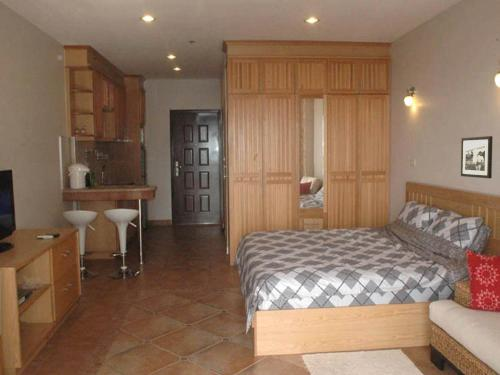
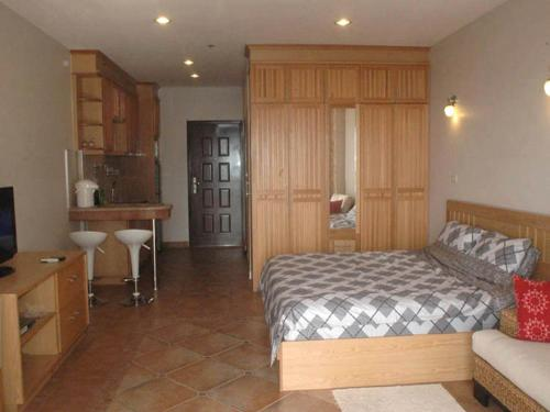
- picture frame [460,135,493,179]
